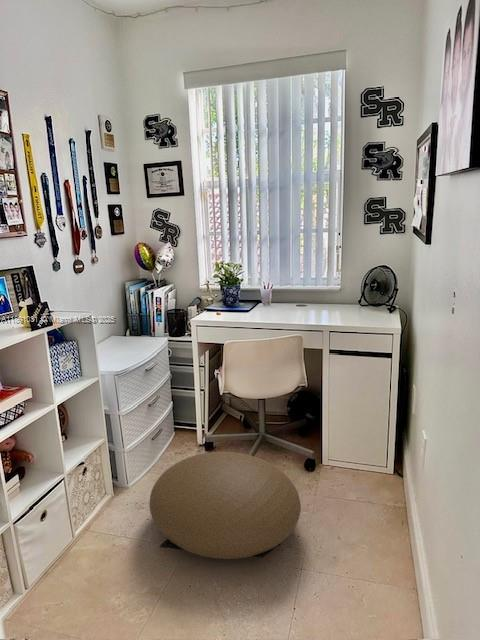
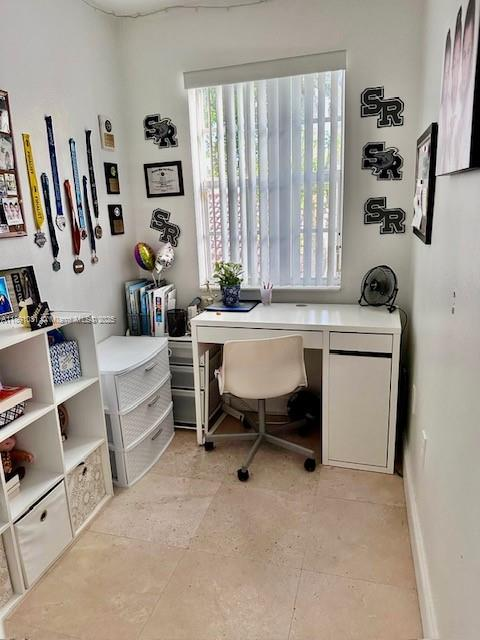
- pouf [148,451,302,560]
